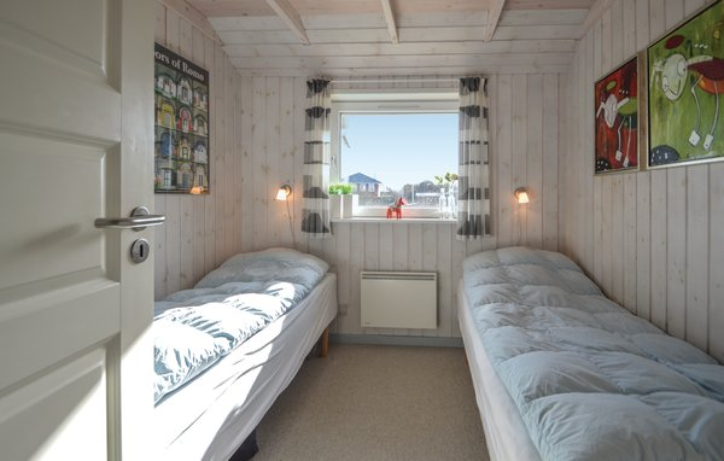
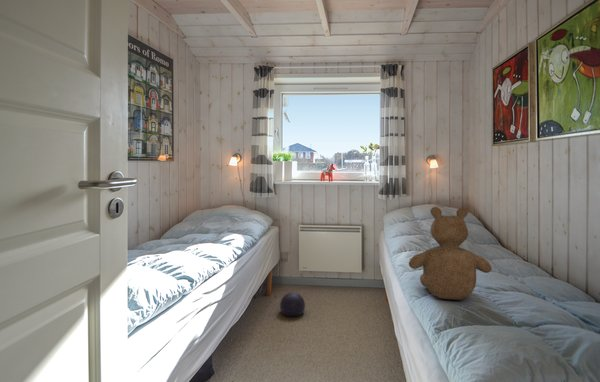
+ teddy bear [408,206,493,301]
+ ball [279,291,306,317]
